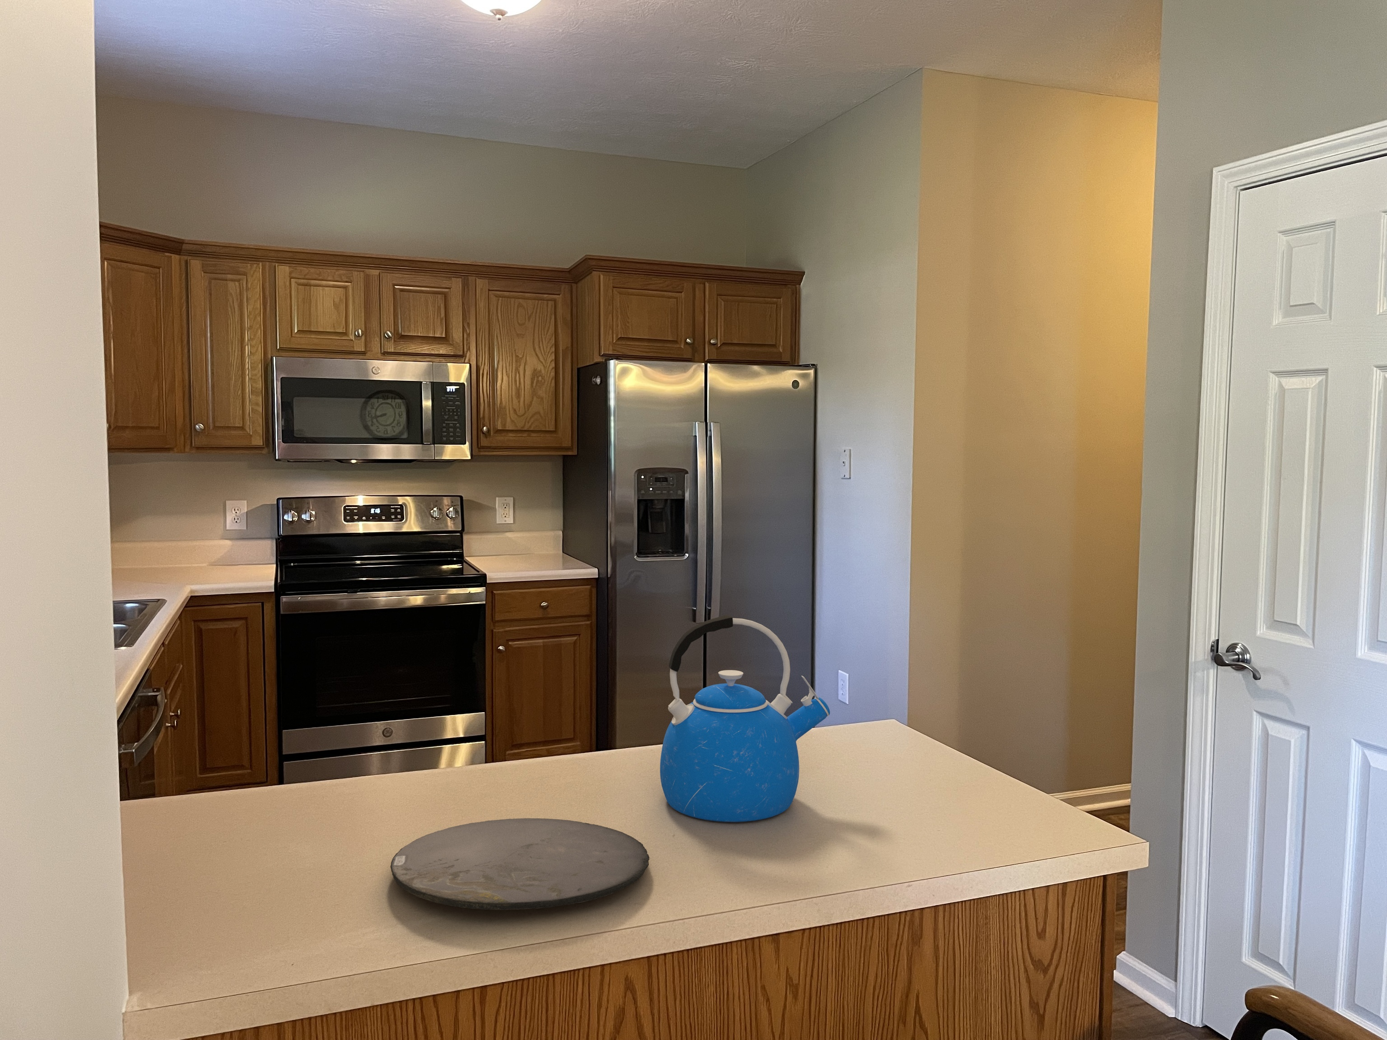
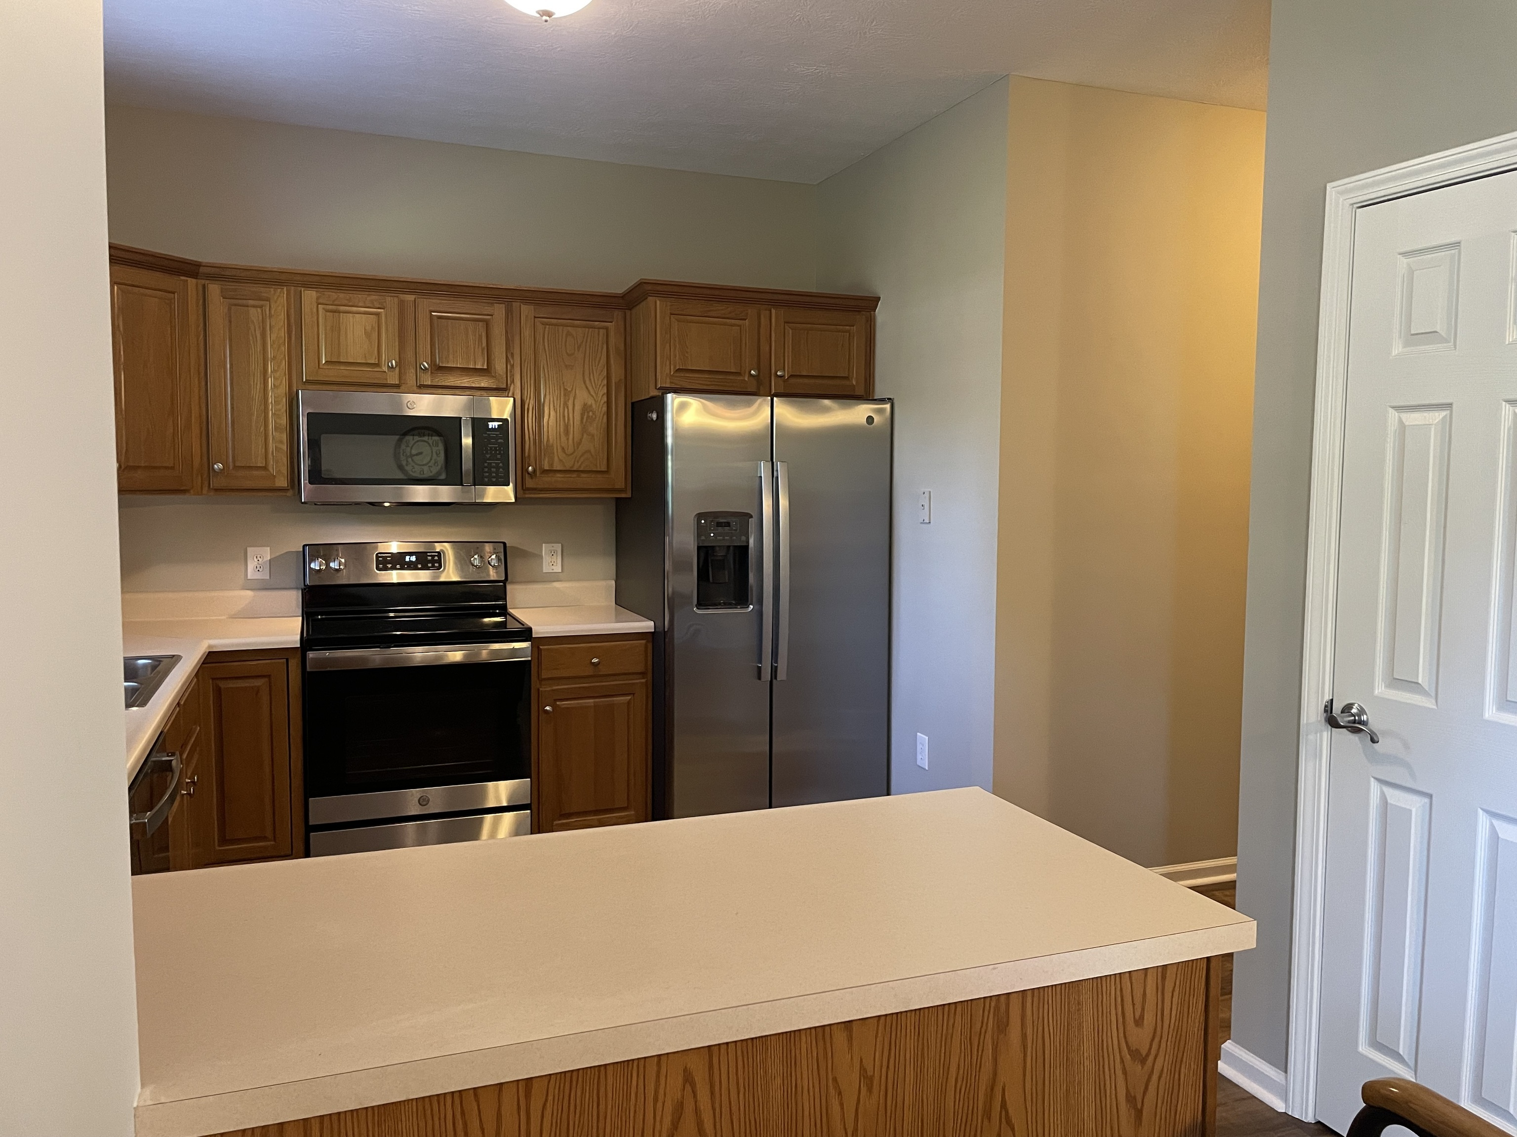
- kettle [660,614,830,823]
- plate [390,818,650,910]
